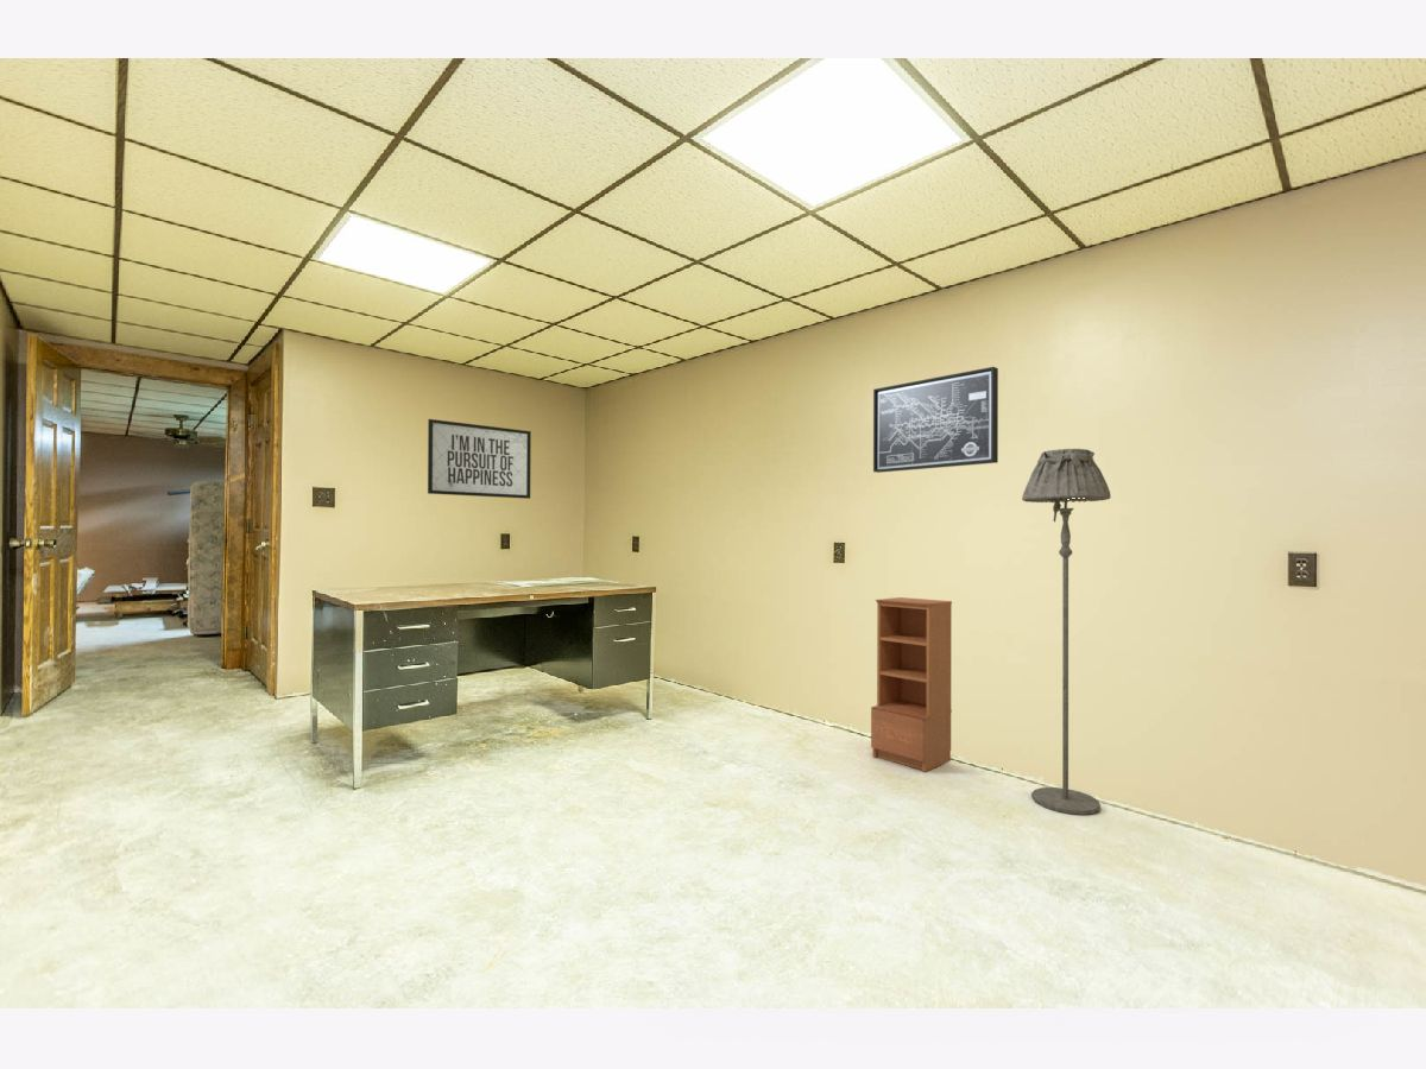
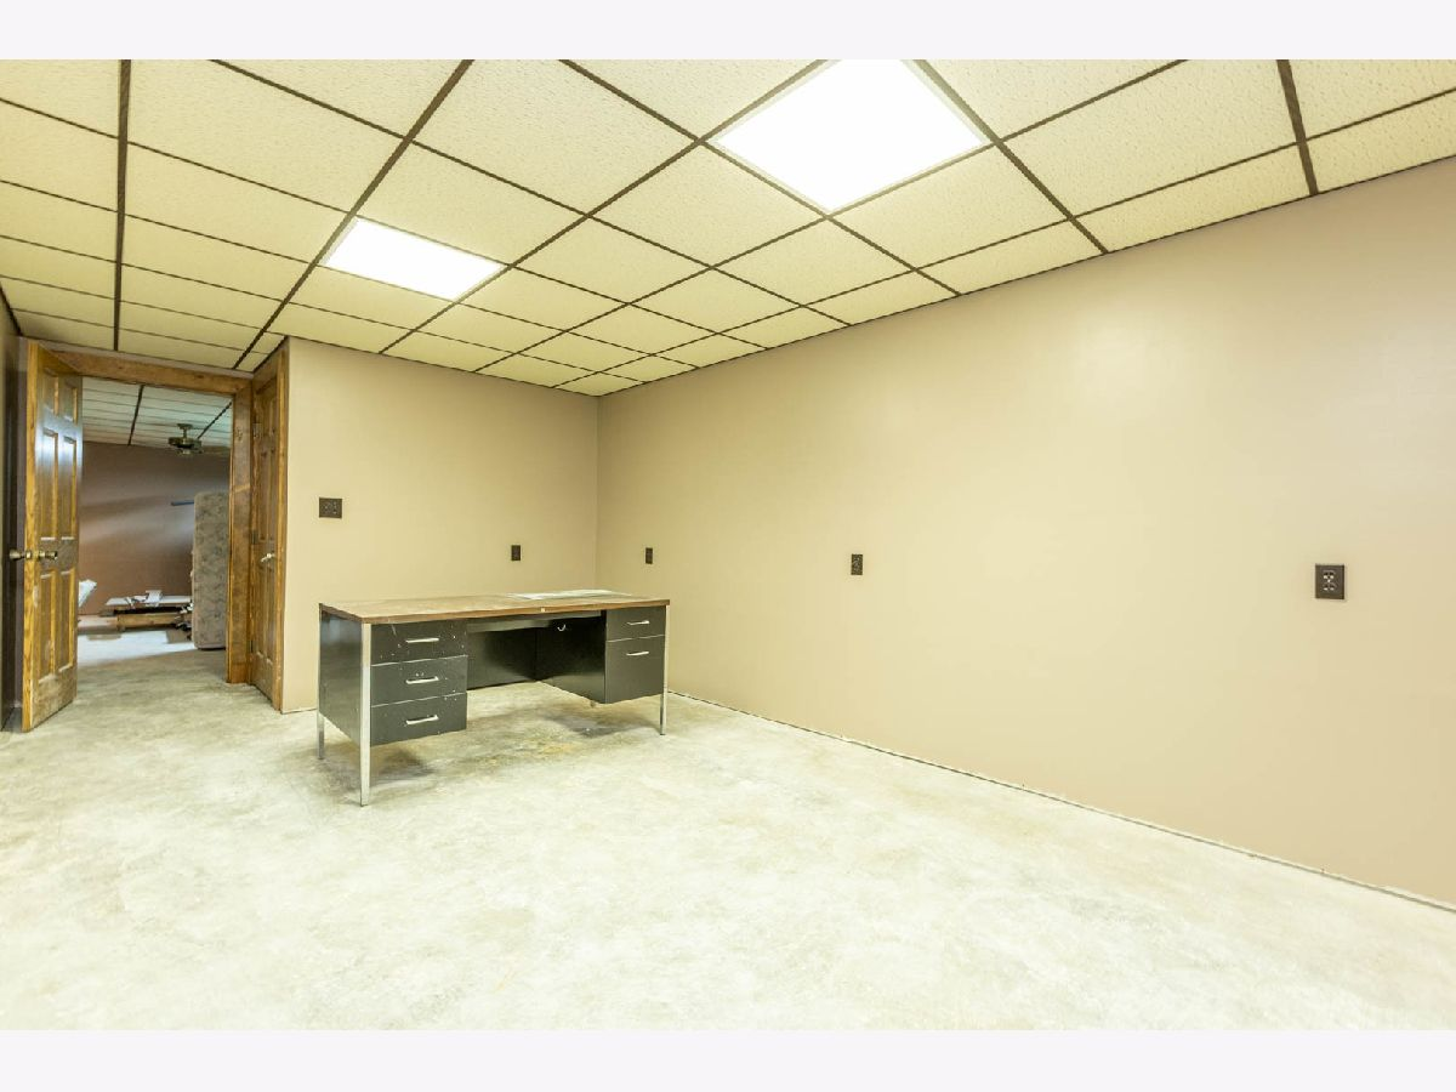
- mirror [427,418,532,500]
- wall art [872,366,999,474]
- floor lamp [1021,448,1112,816]
- bookcase [870,596,953,773]
